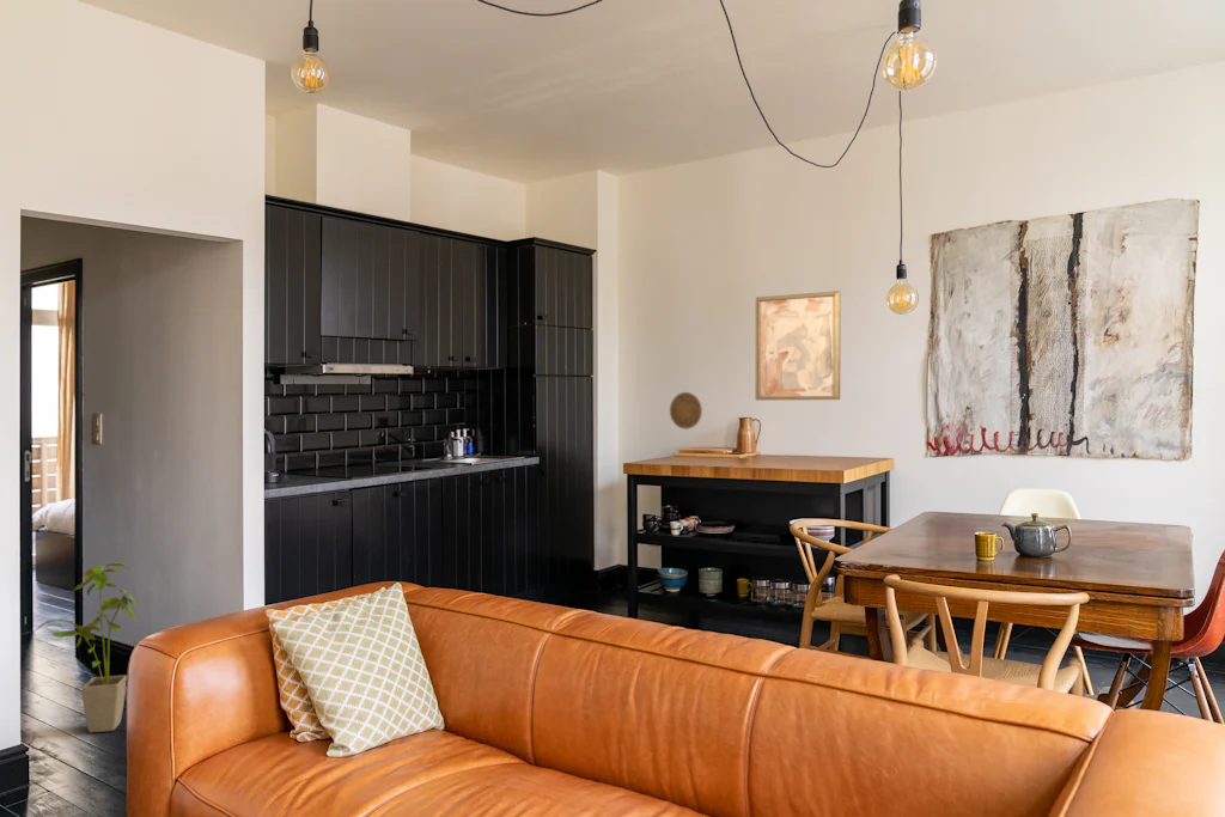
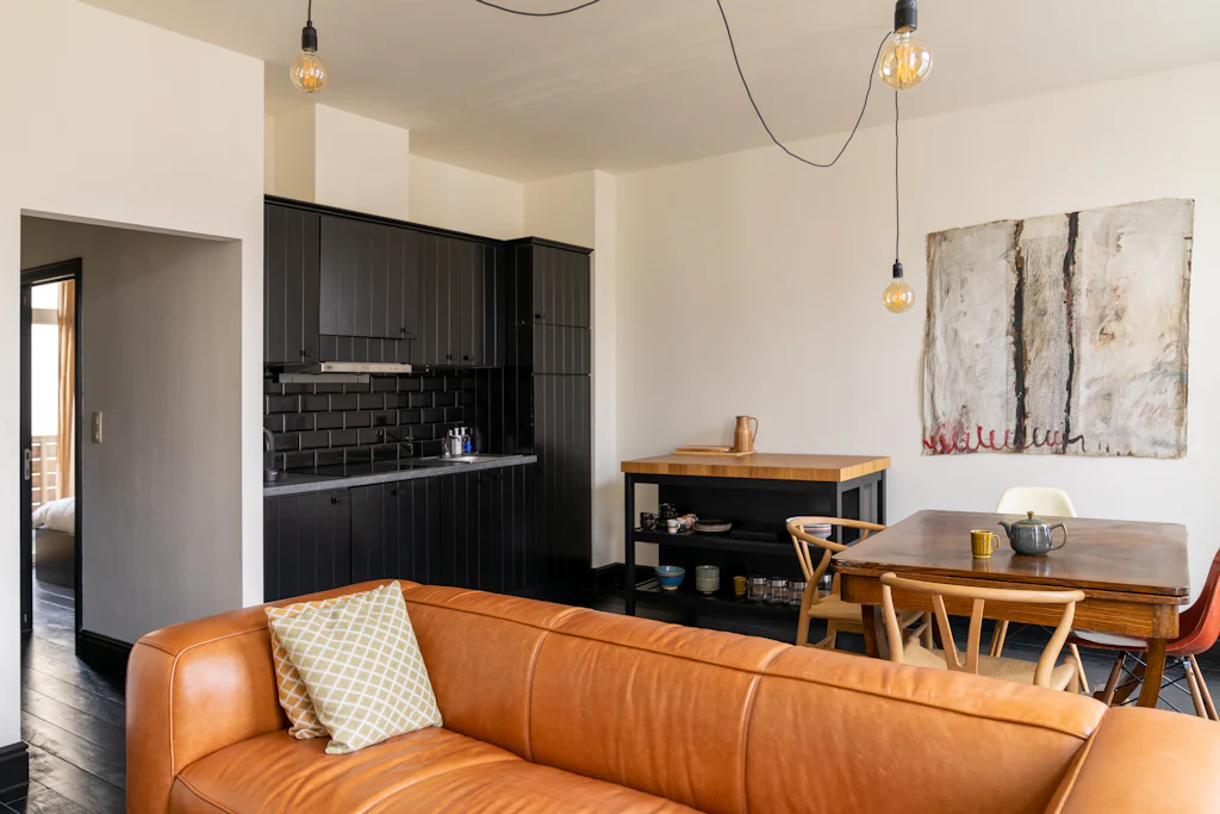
- house plant [35,561,139,733]
- wall art [754,289,841,402]
- decorative plate [669,391,703,431]
